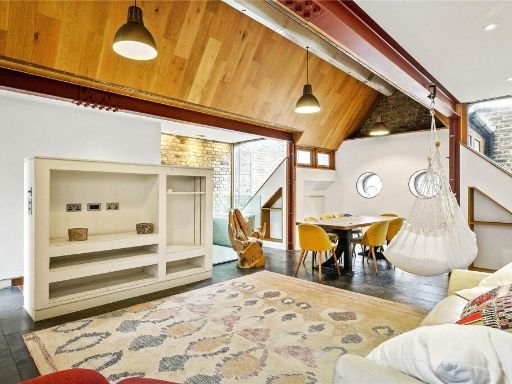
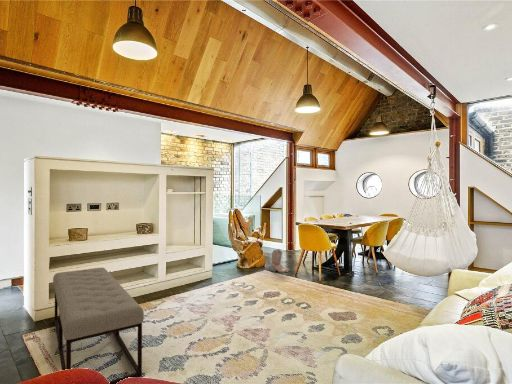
+ bench [52,267,145,384]
+ boots [270,248,290,274]
